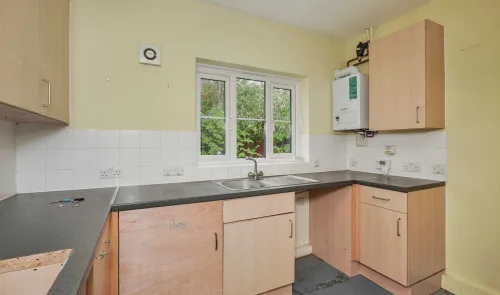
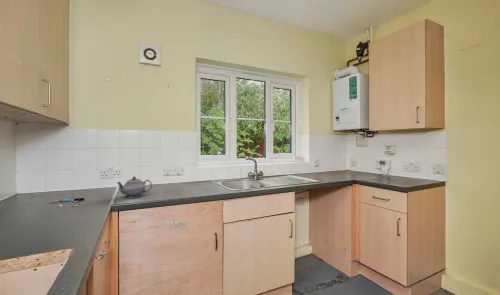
+ teapot [115,176,153,198]
